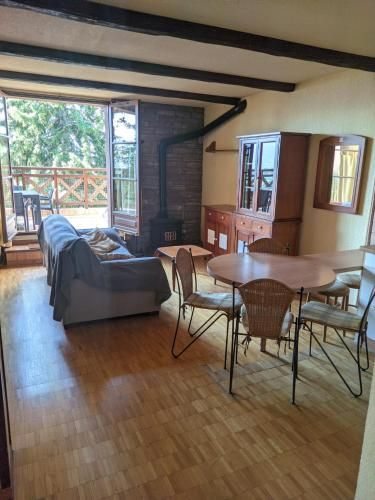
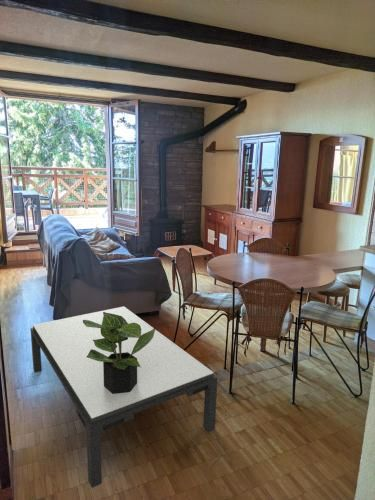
+ potted plant [83,312,156,394]
+ coffee table [29,306,218,489]
